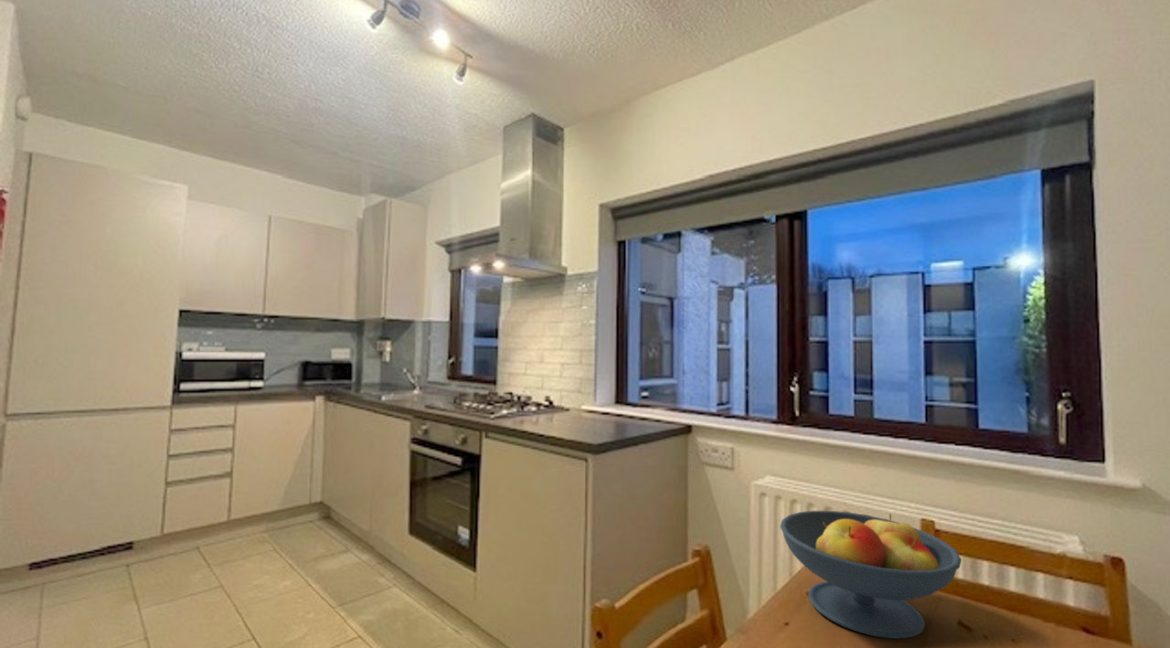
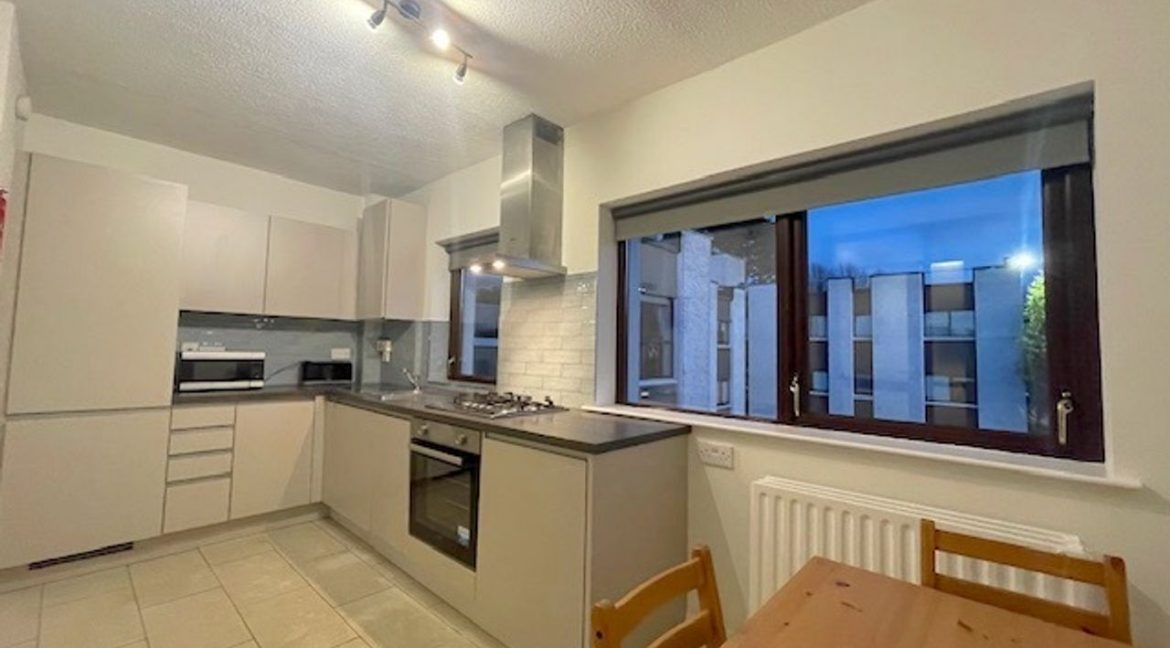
- fruit bowl [779,510,963,640]
